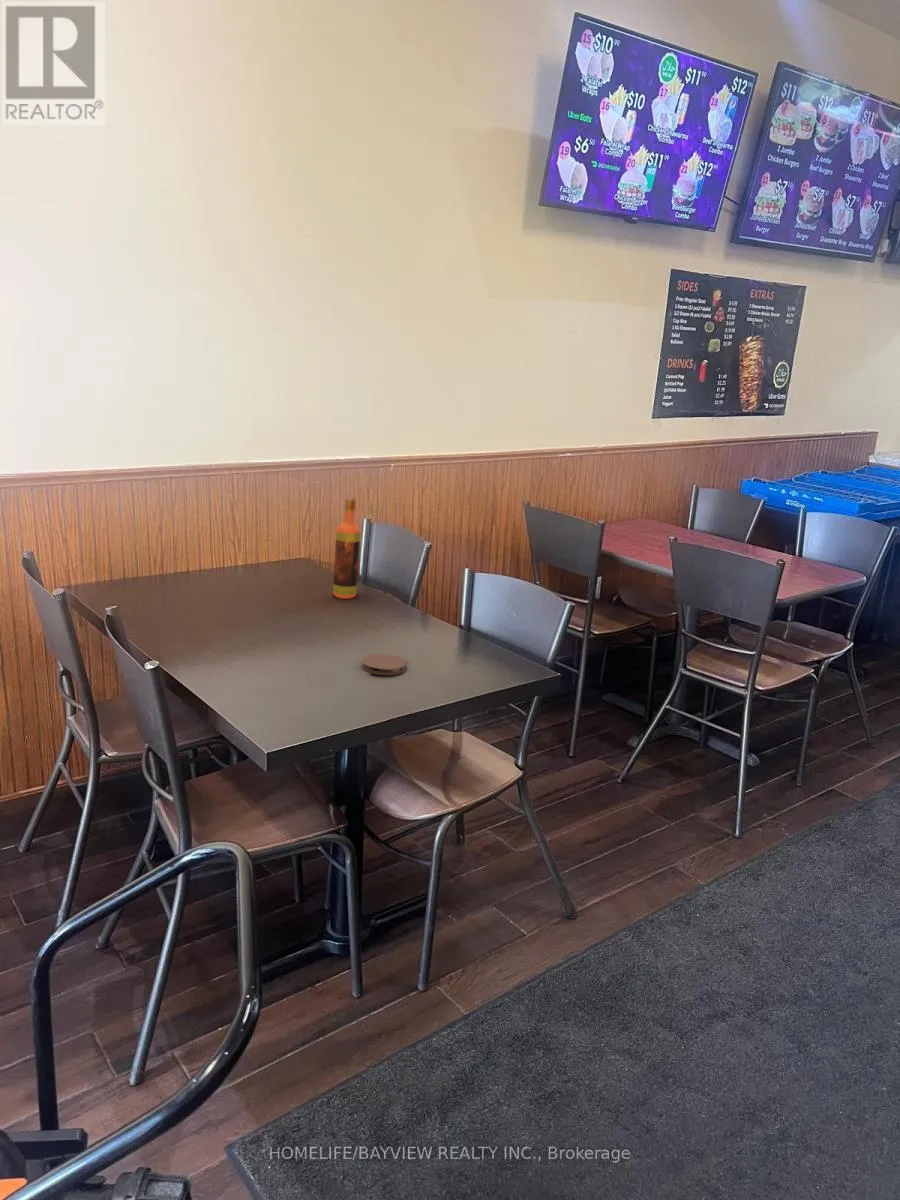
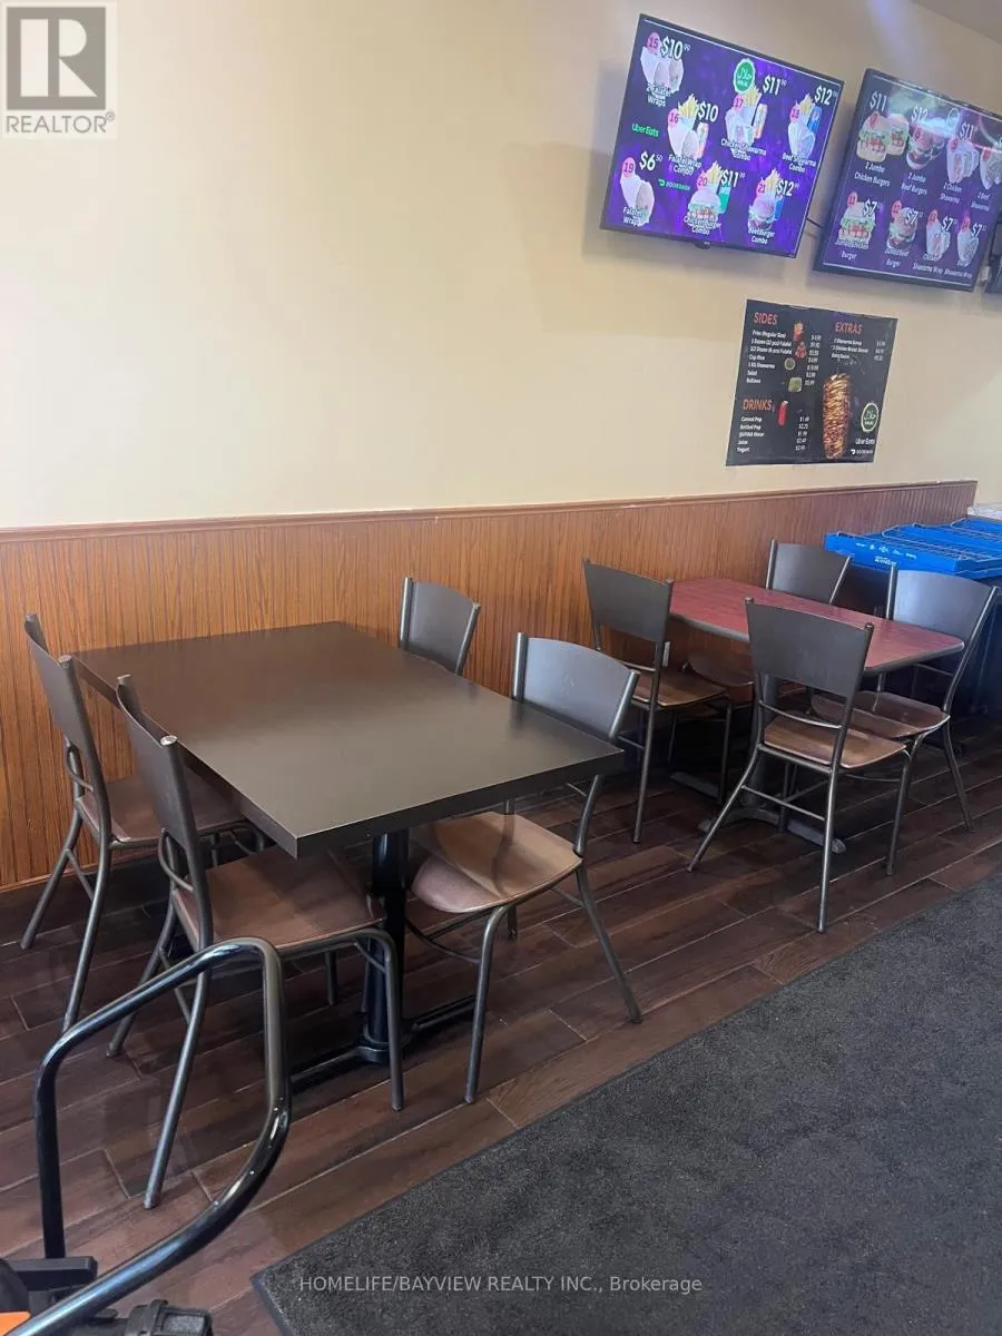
- hot sauce [332,497,361,600]
- coaster [360,653,407,676]
